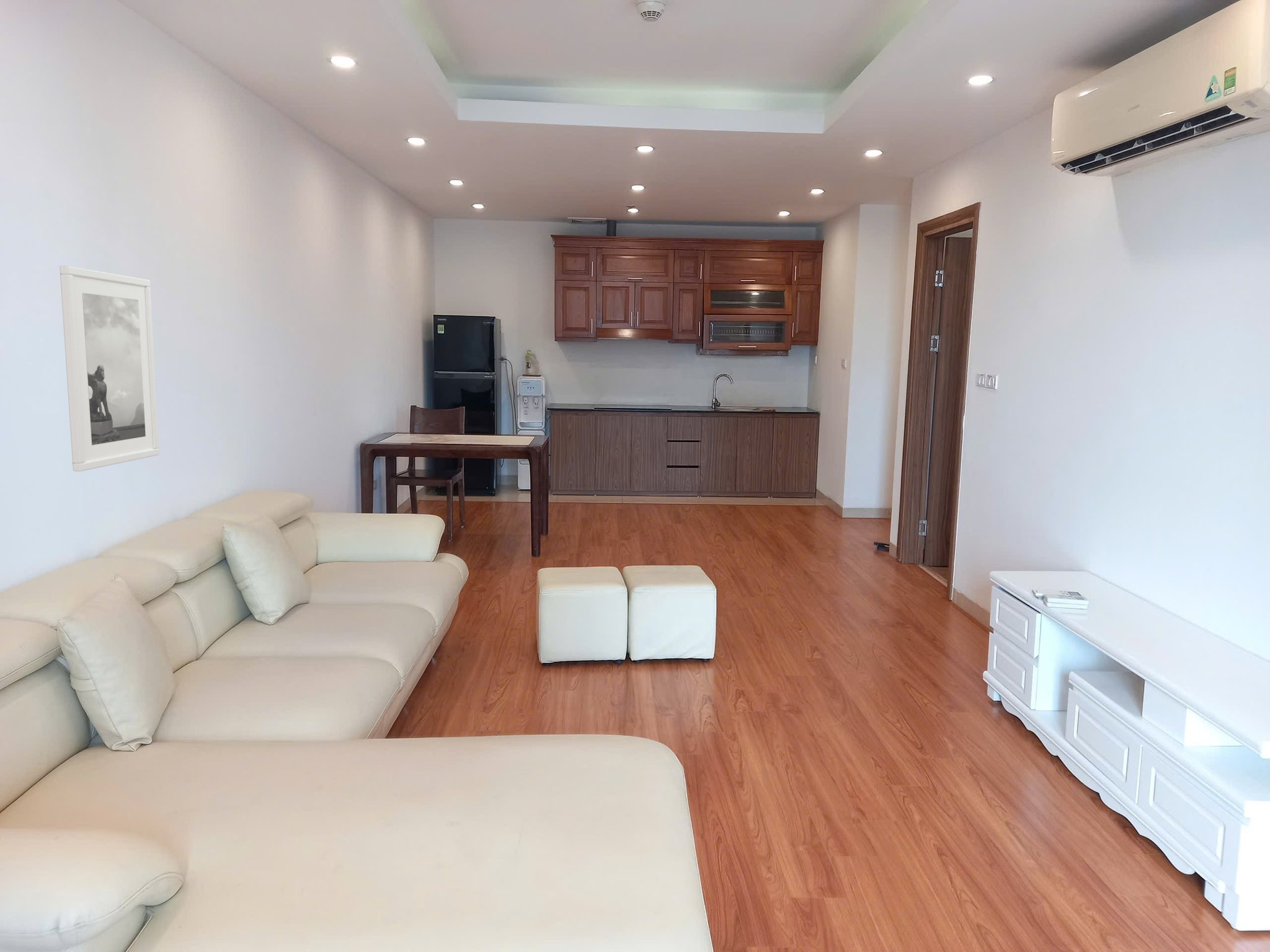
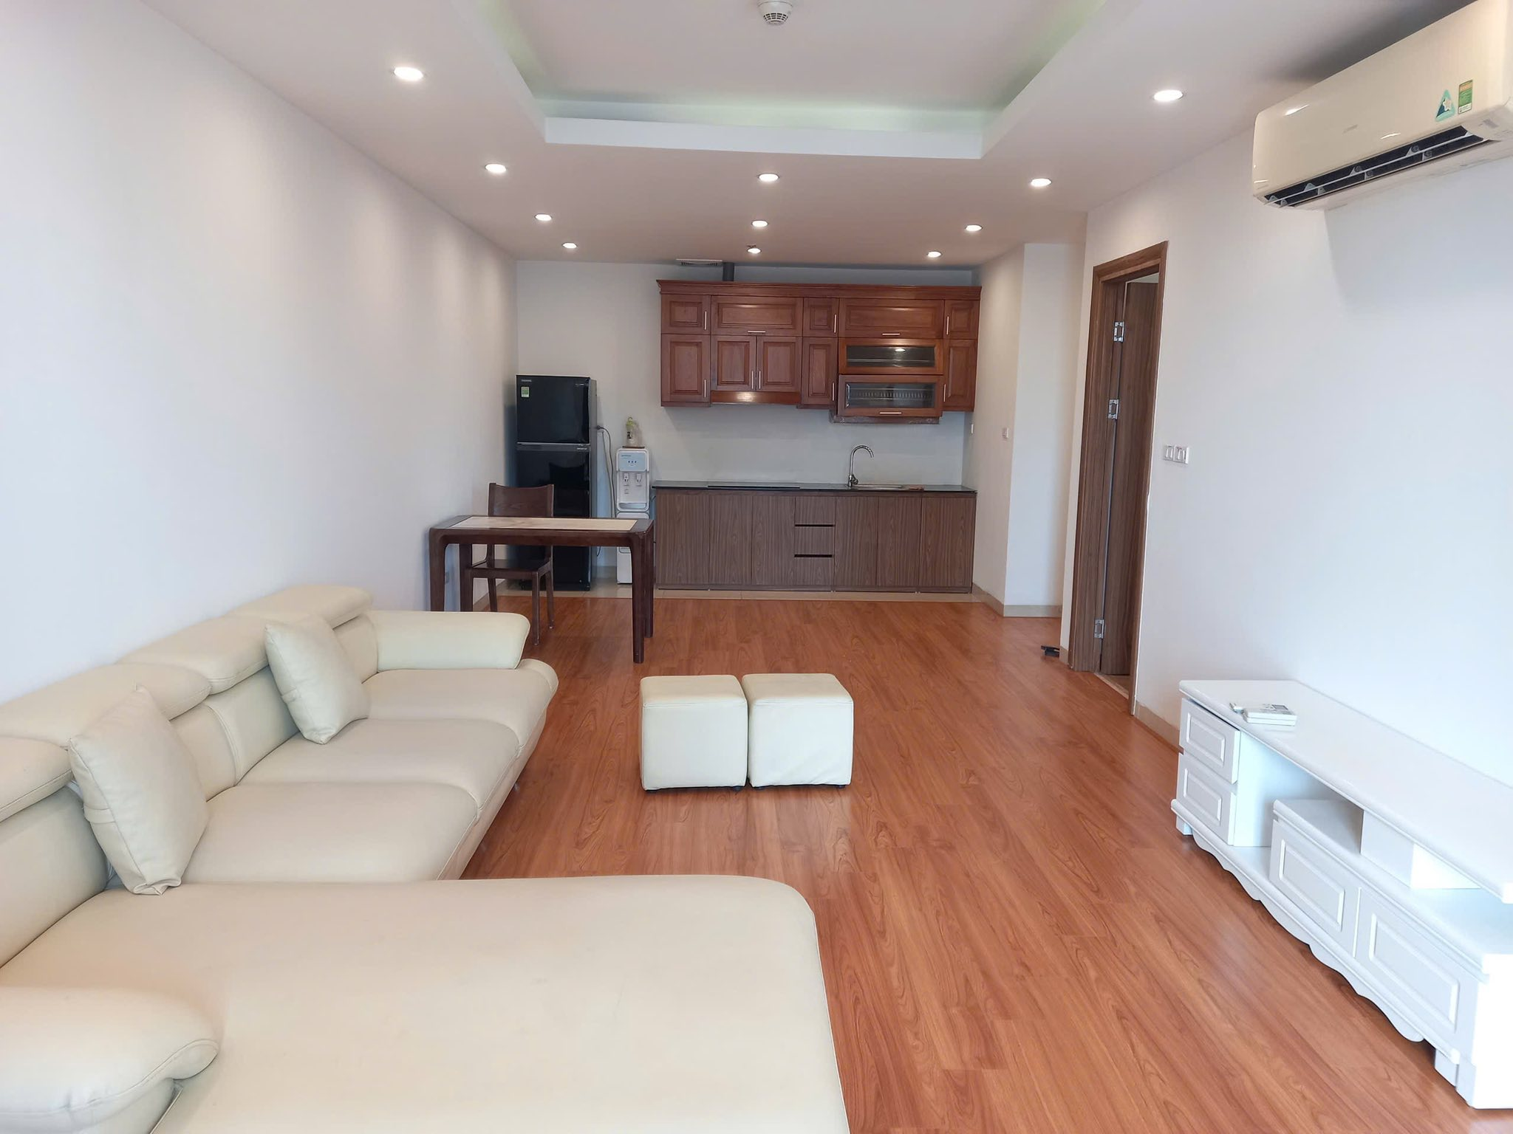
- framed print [59,265,160,472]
